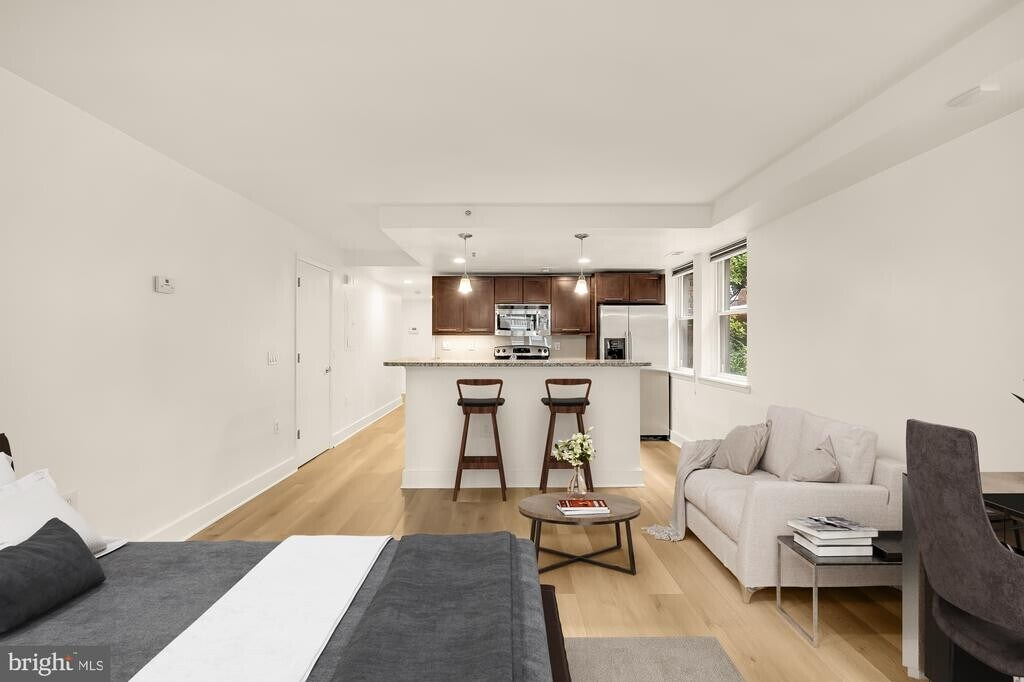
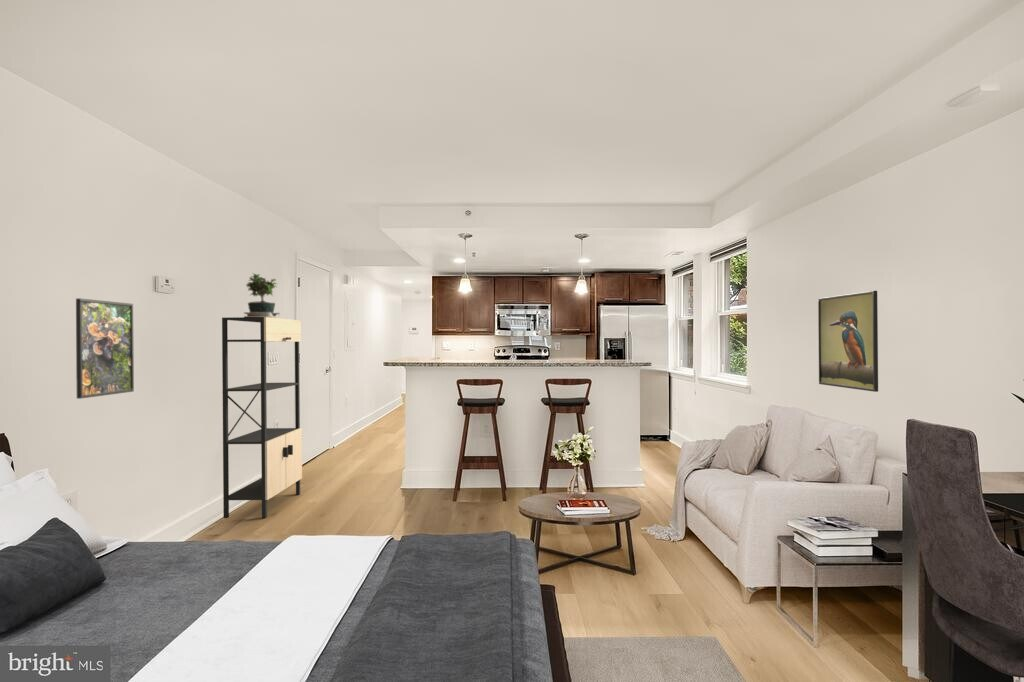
+ potted plant [243,272,281,318]
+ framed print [817,290,879,393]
+ shelving unit [221,316,303,519]
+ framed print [75,297,135,400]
